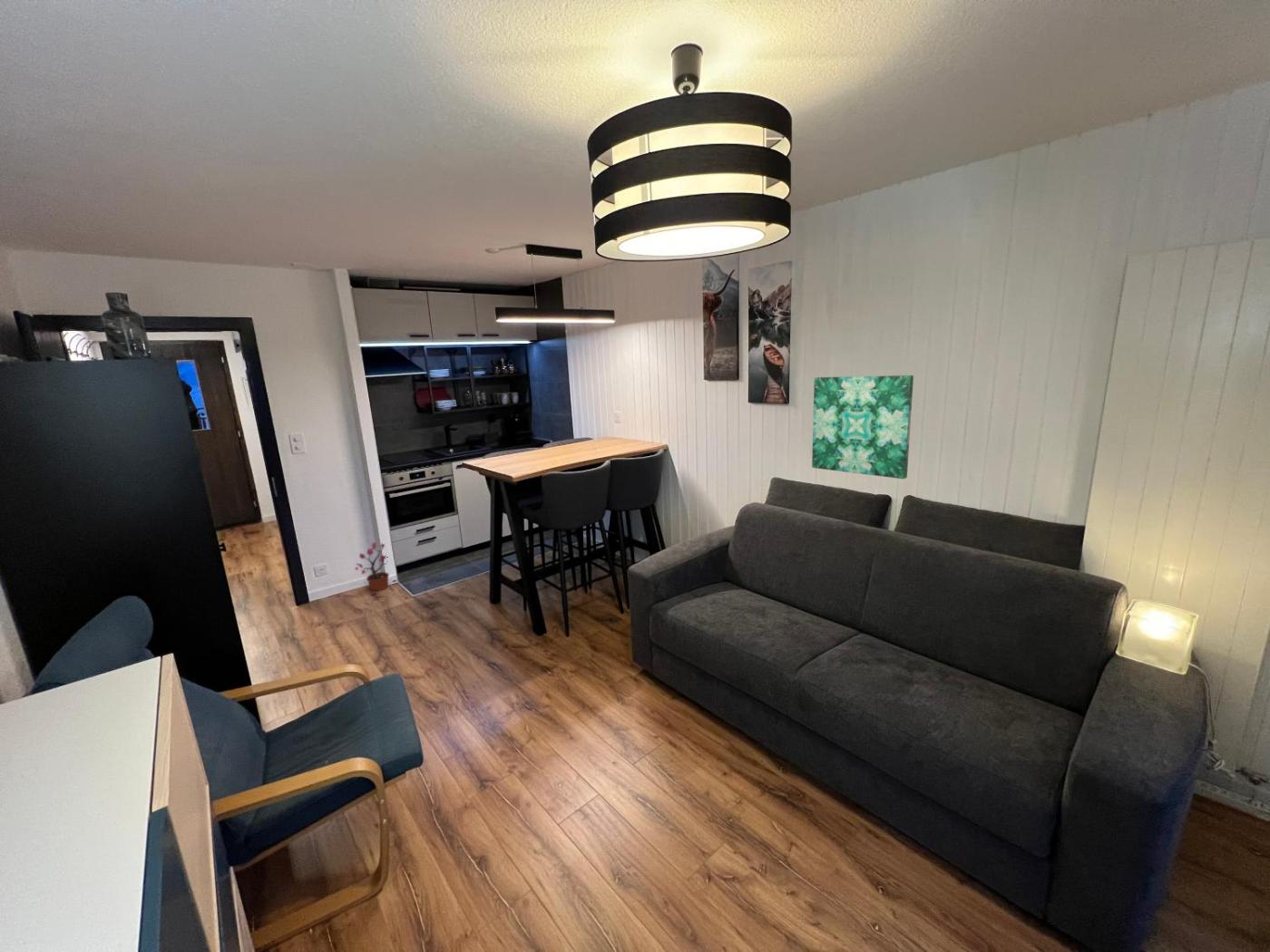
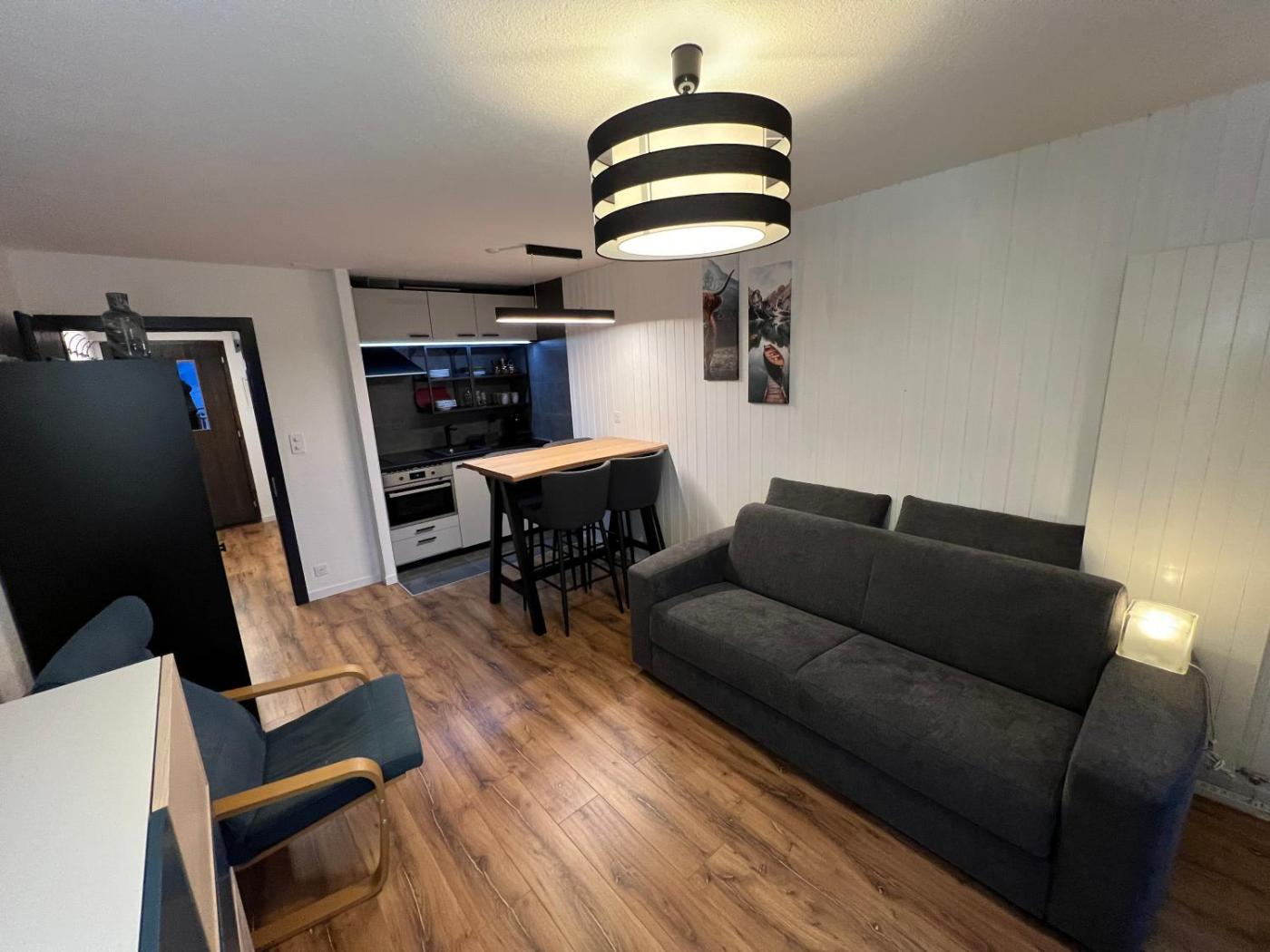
- wall art [811,374,914,480]
- potted plant [354,541,397,596]
